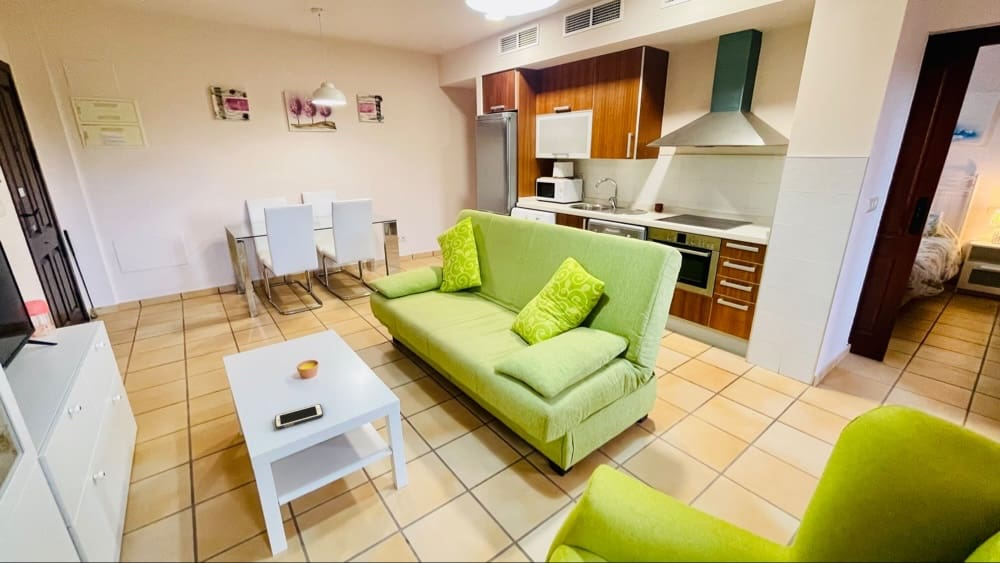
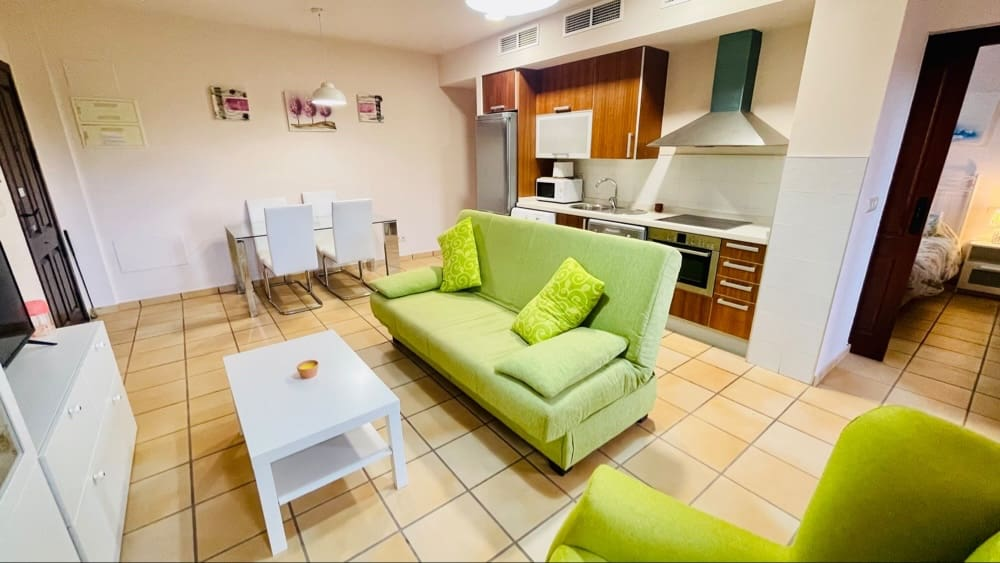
- cell phone [274,403,324,430]
